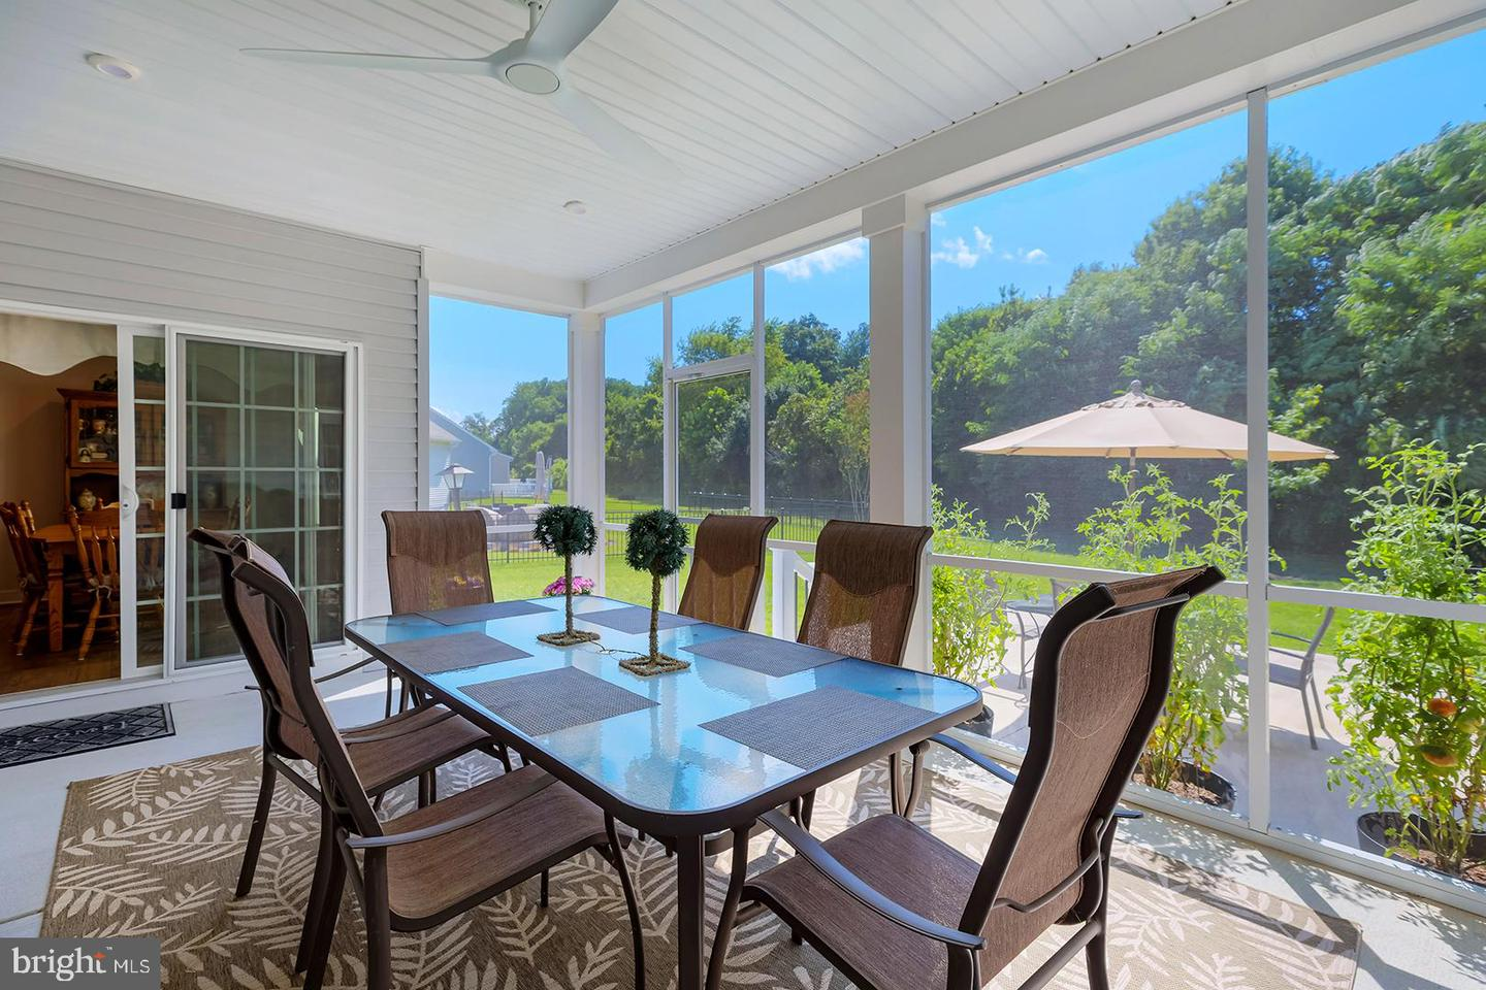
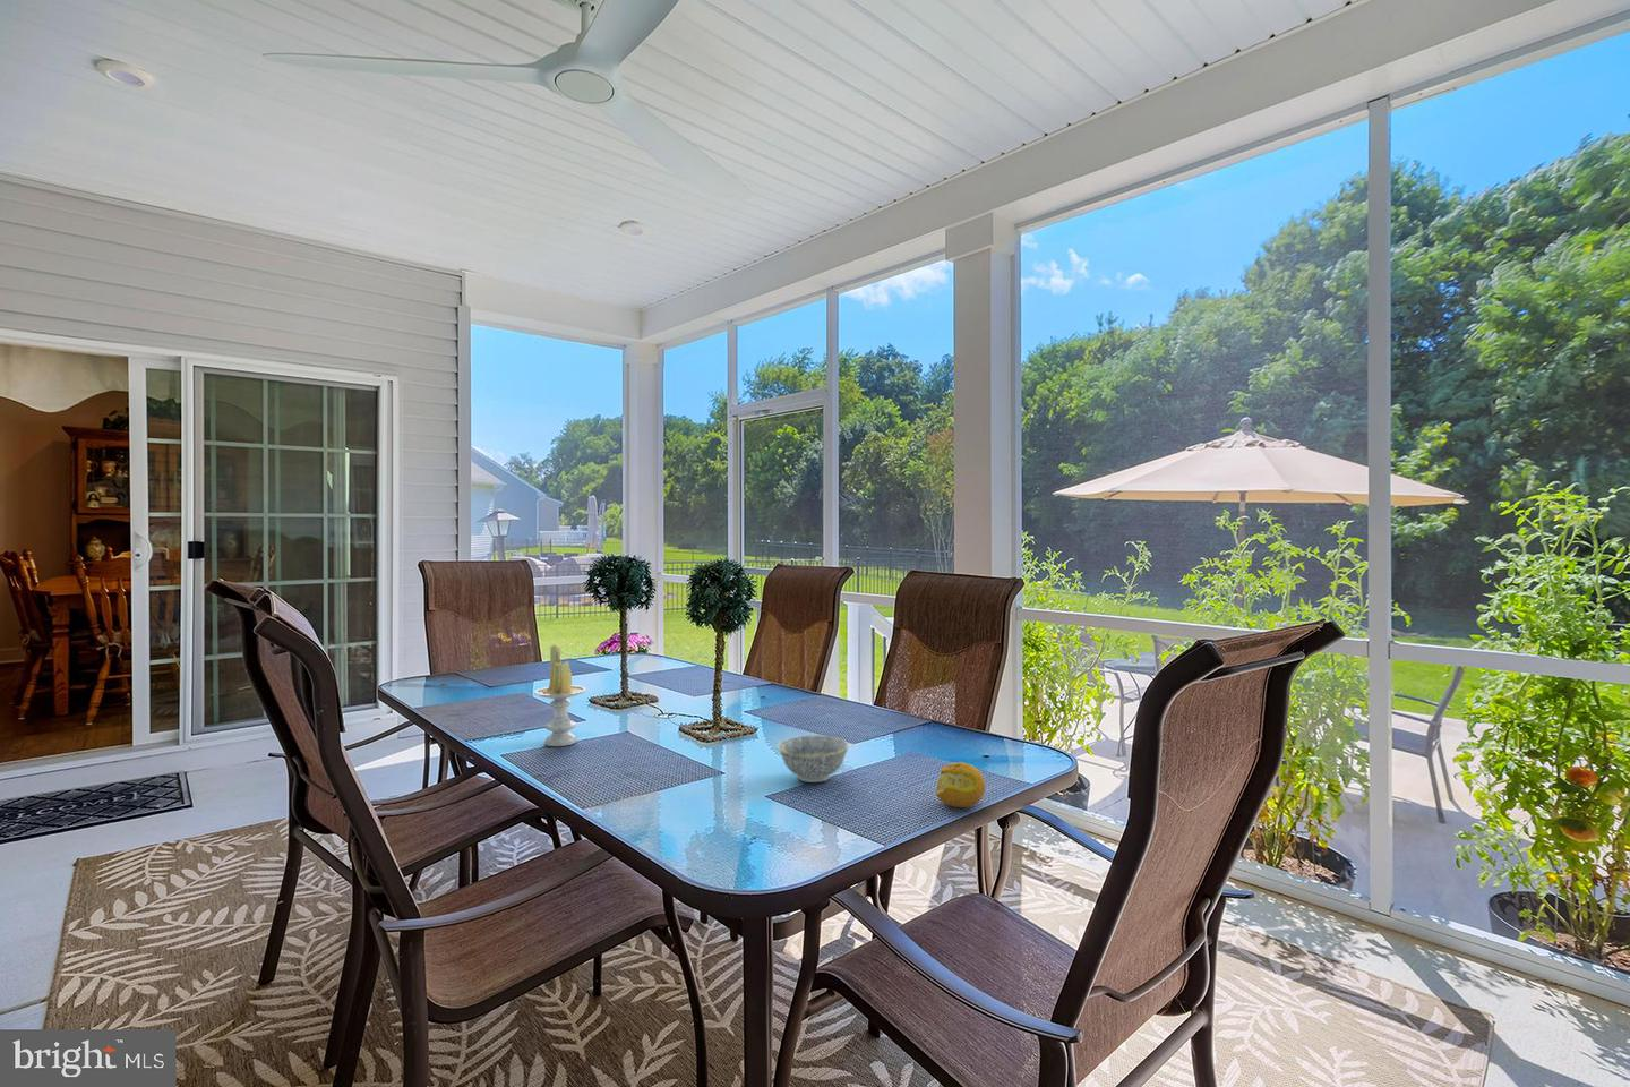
+ candle [534,643,587,747]
+ fruit [935,761,986,808]
+ bowl [776,734,850,784]
